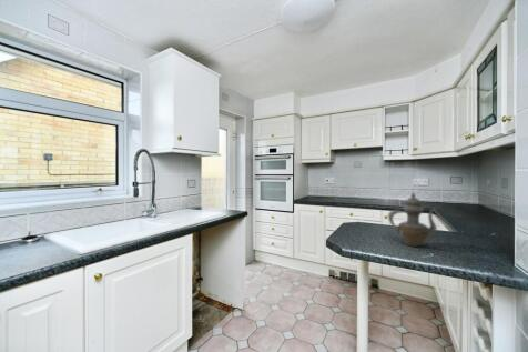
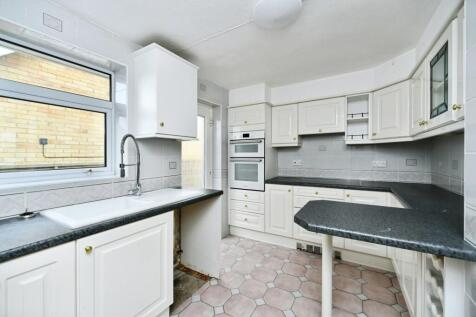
- teapot [387,191,438,248]
